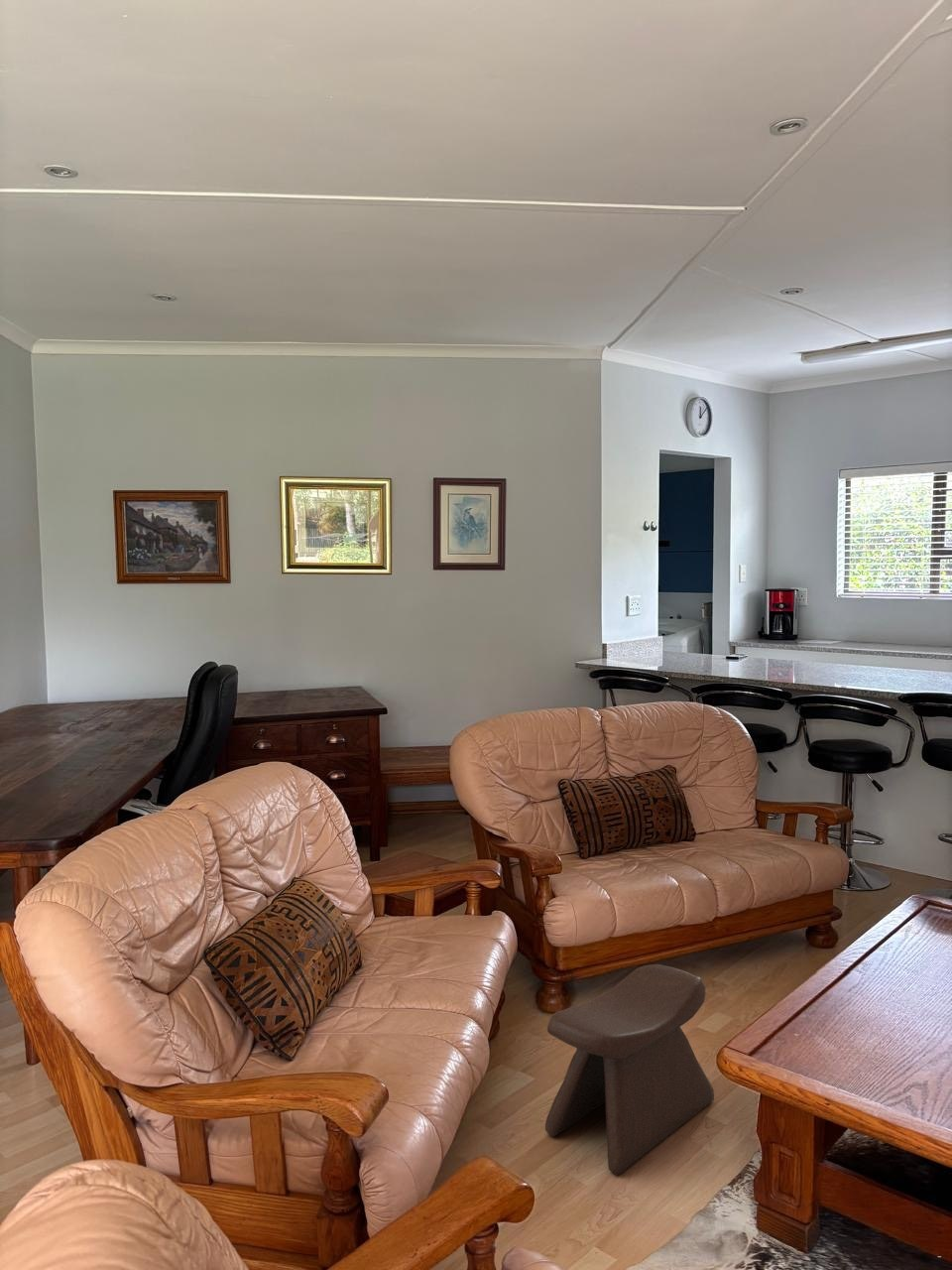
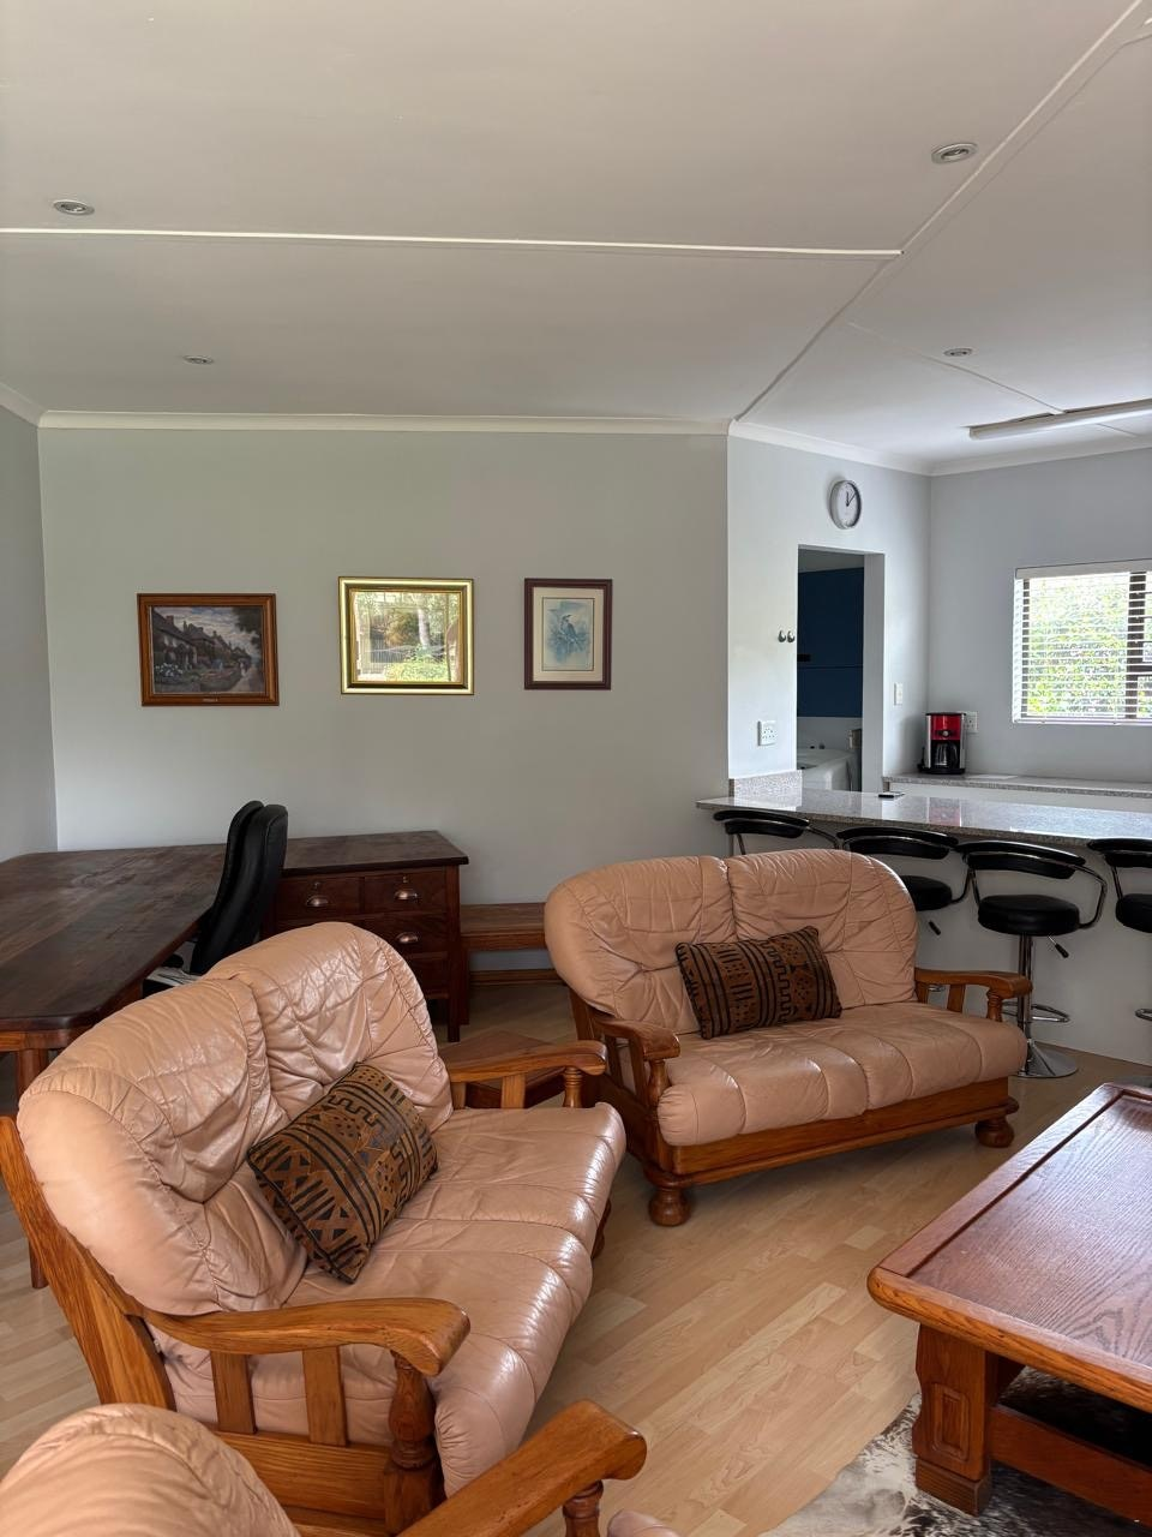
- stool [544,963,715,1176]
